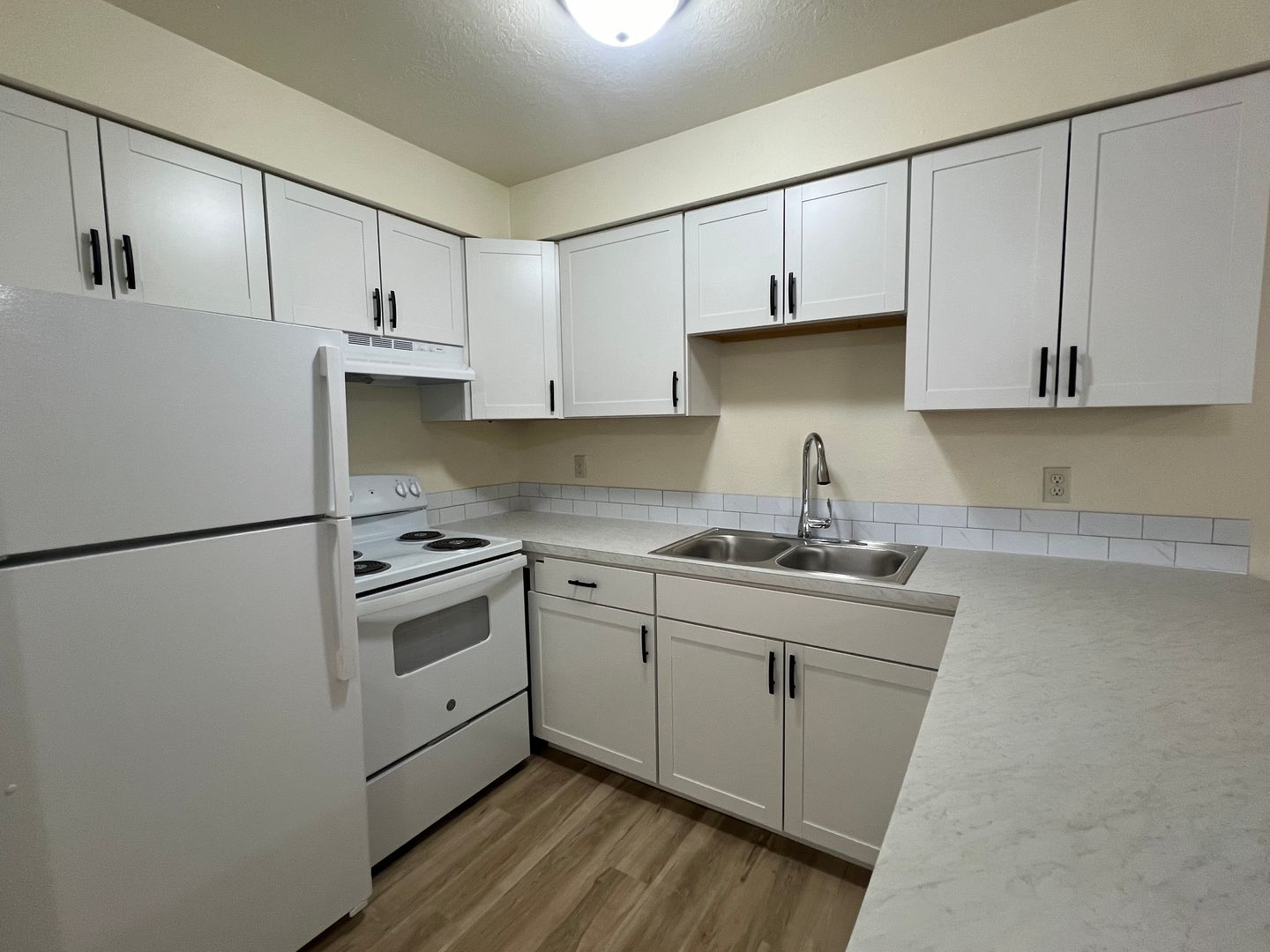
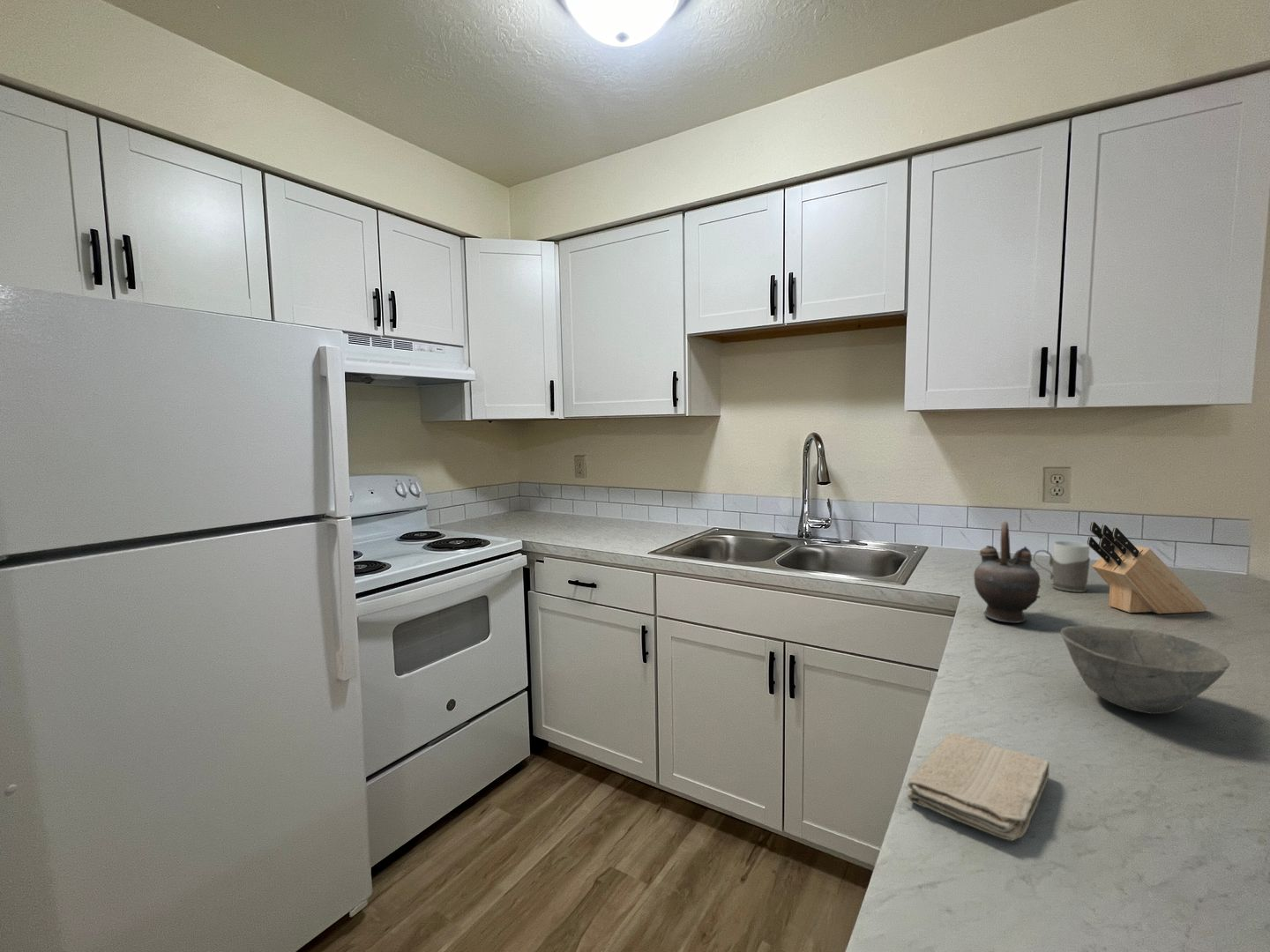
+ bowl [1060,625,1231,715]
+ mug [1033,540,1091,593]
+ washcloth [907,732,1050,841]
+ teapot [973,521,1042,624]
+ knife block [1087,521,1208,614]
